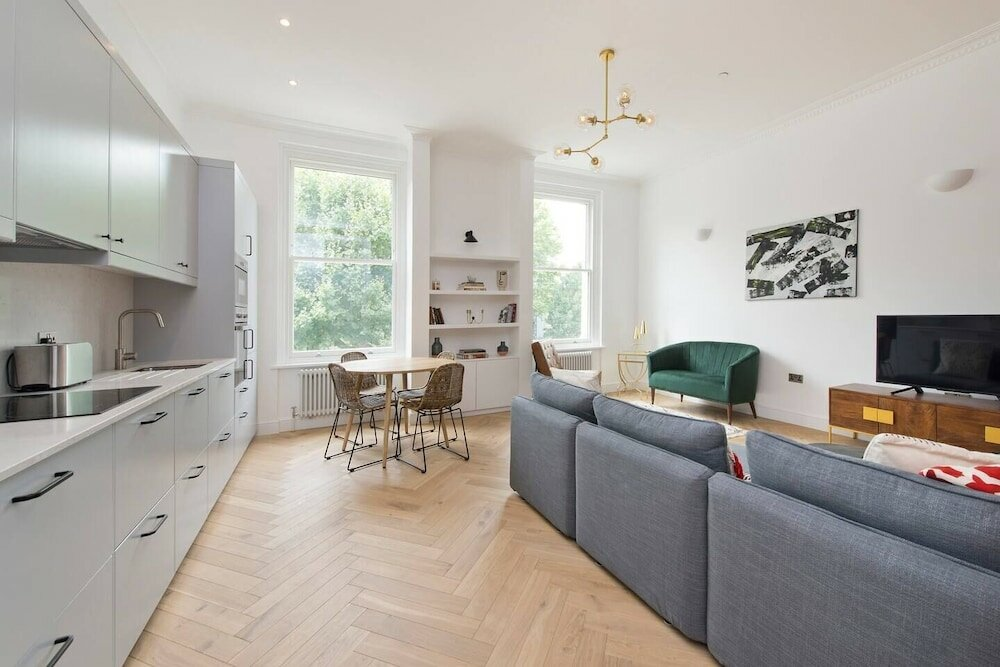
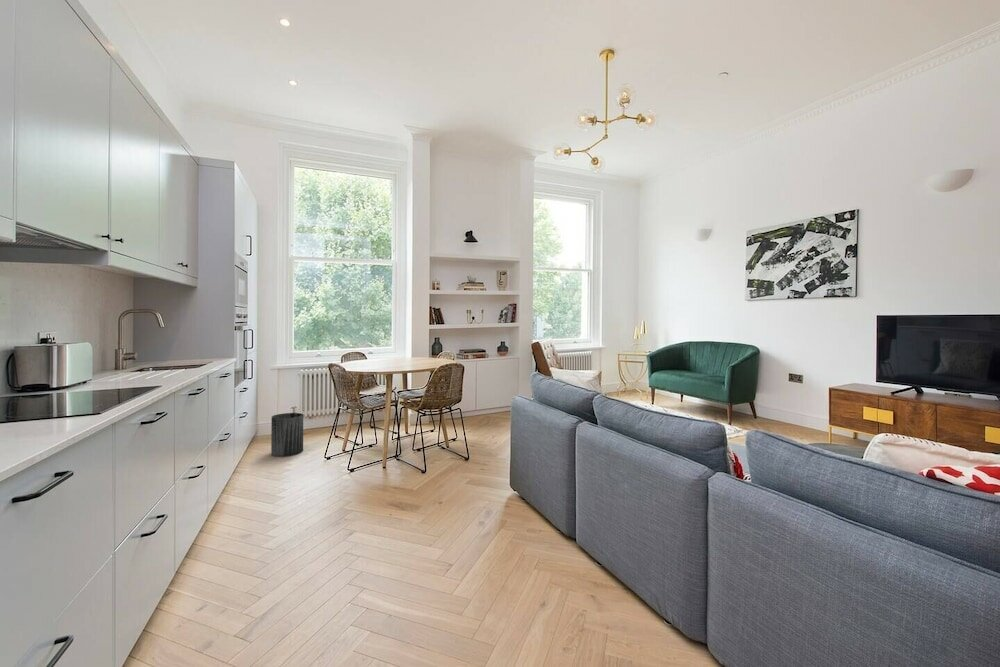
+ trash can [270,412,304,457]
